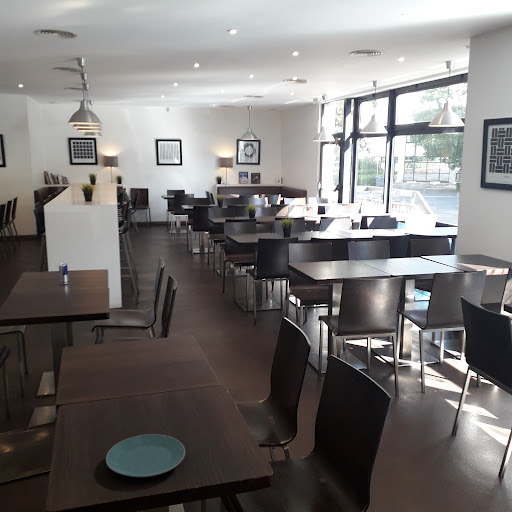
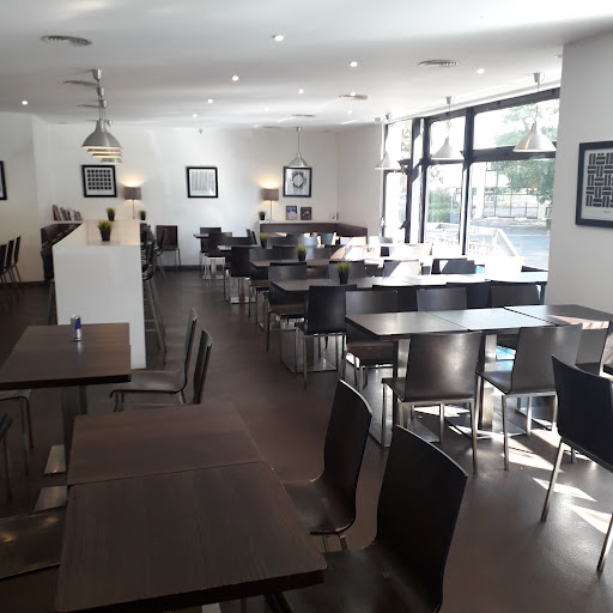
- plate [105,433,186,478]
